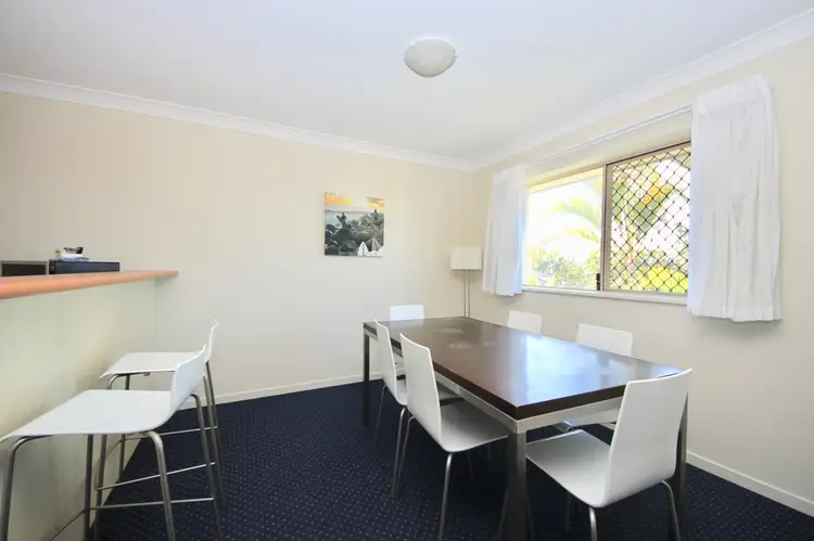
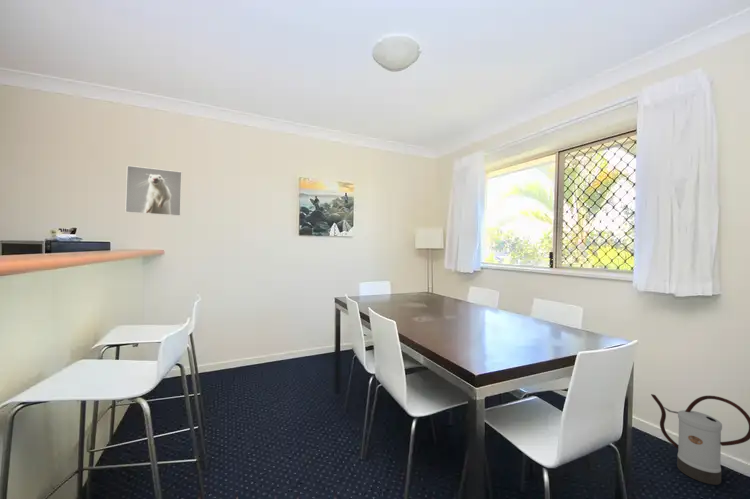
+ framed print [124,164,183,217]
+ watering can [650,393,750,486]
